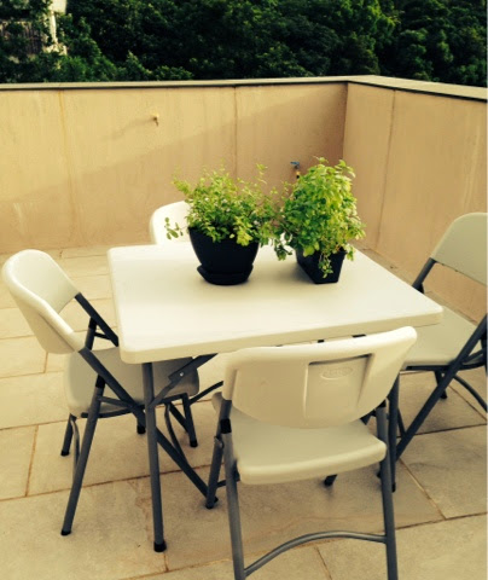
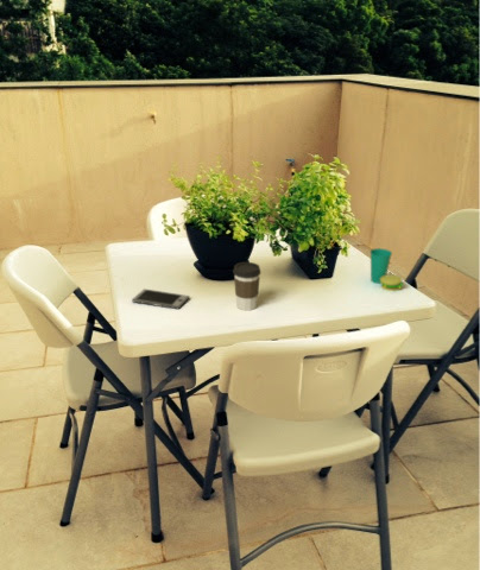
+ coffee cup [232,261,261,312]
+ smartphone [131,287,191,310]
+ cup [370,247,404,292]
